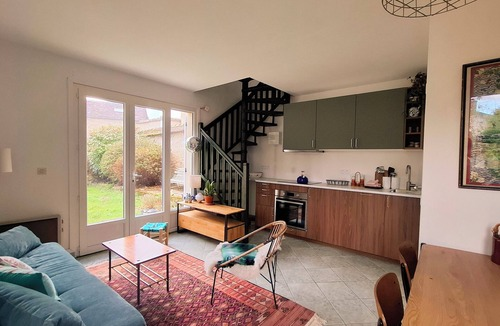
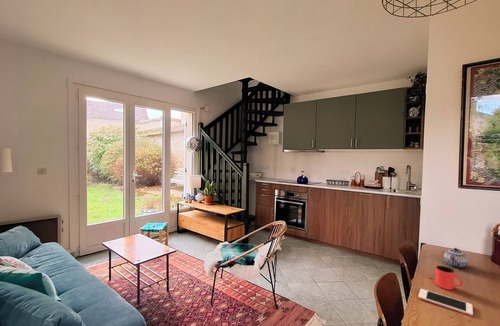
+ cup [435,265,464,291]
+ cell phone [417,288,474,317]
+ teapot [443,247,469,269]
